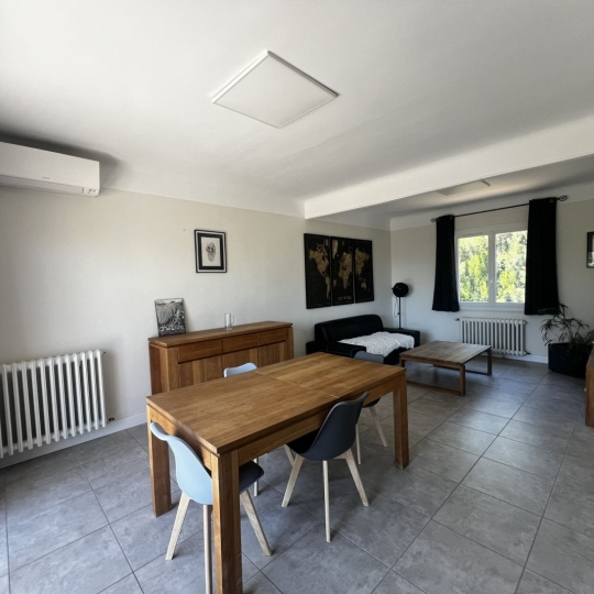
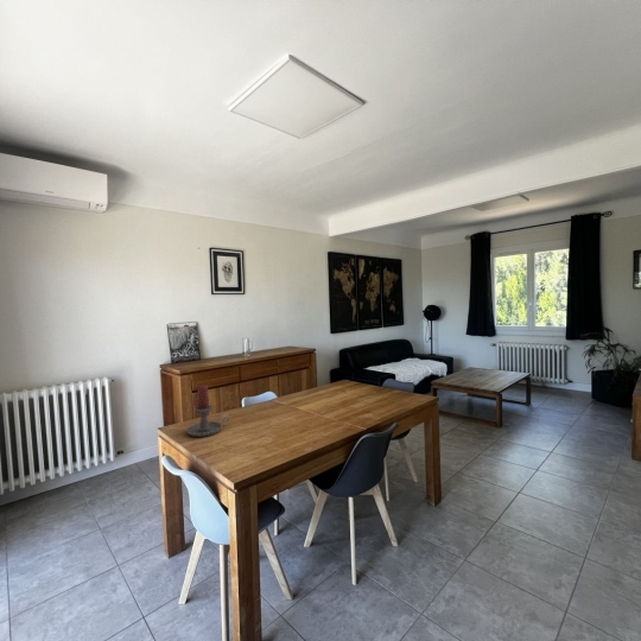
+ candle holder [185,385,230,438]
